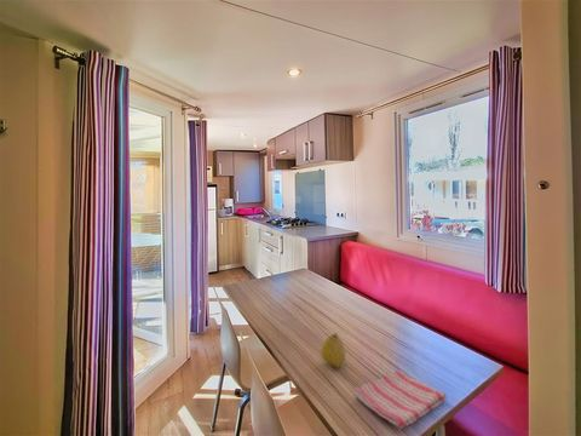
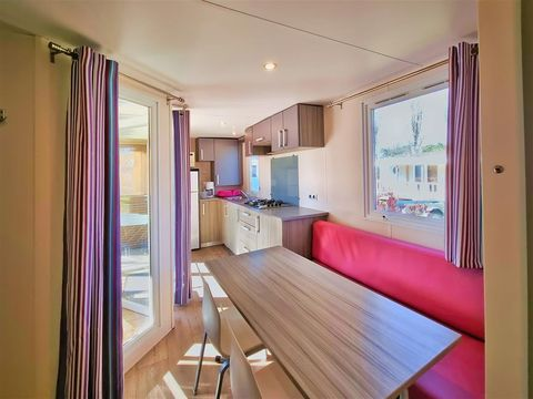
- fruit [320,333,346,368]
- dish towel [353,368,448,431]
